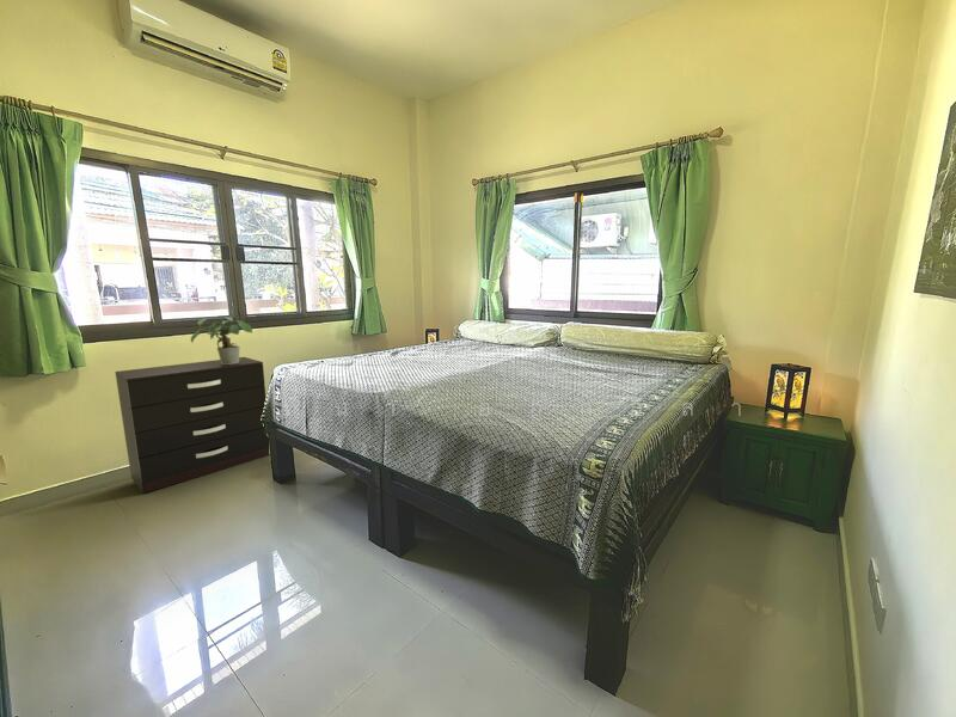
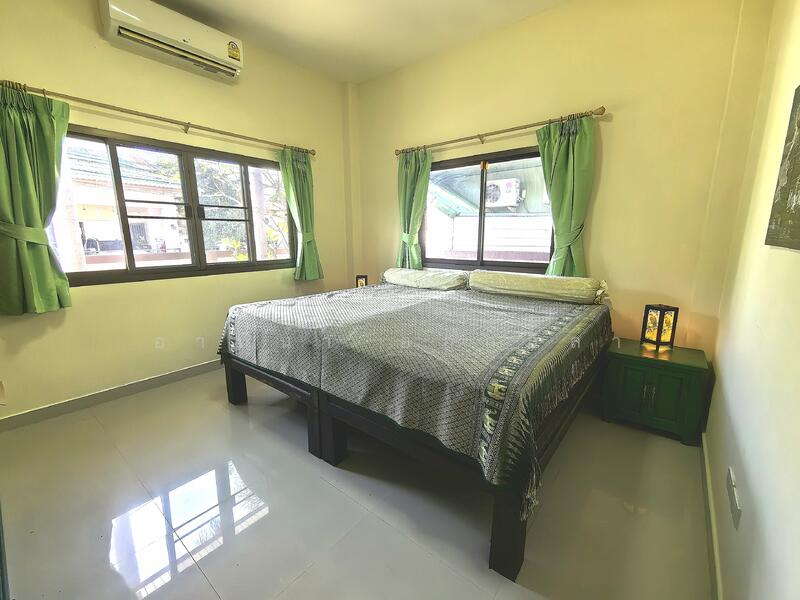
- dresser [114,356,271,495]
- potted plant [190,315,253,364]
